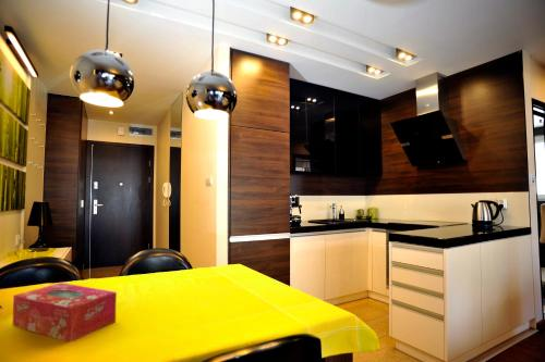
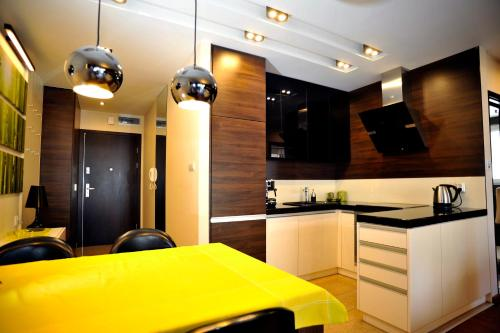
- tissue box [12,282,118,344]
